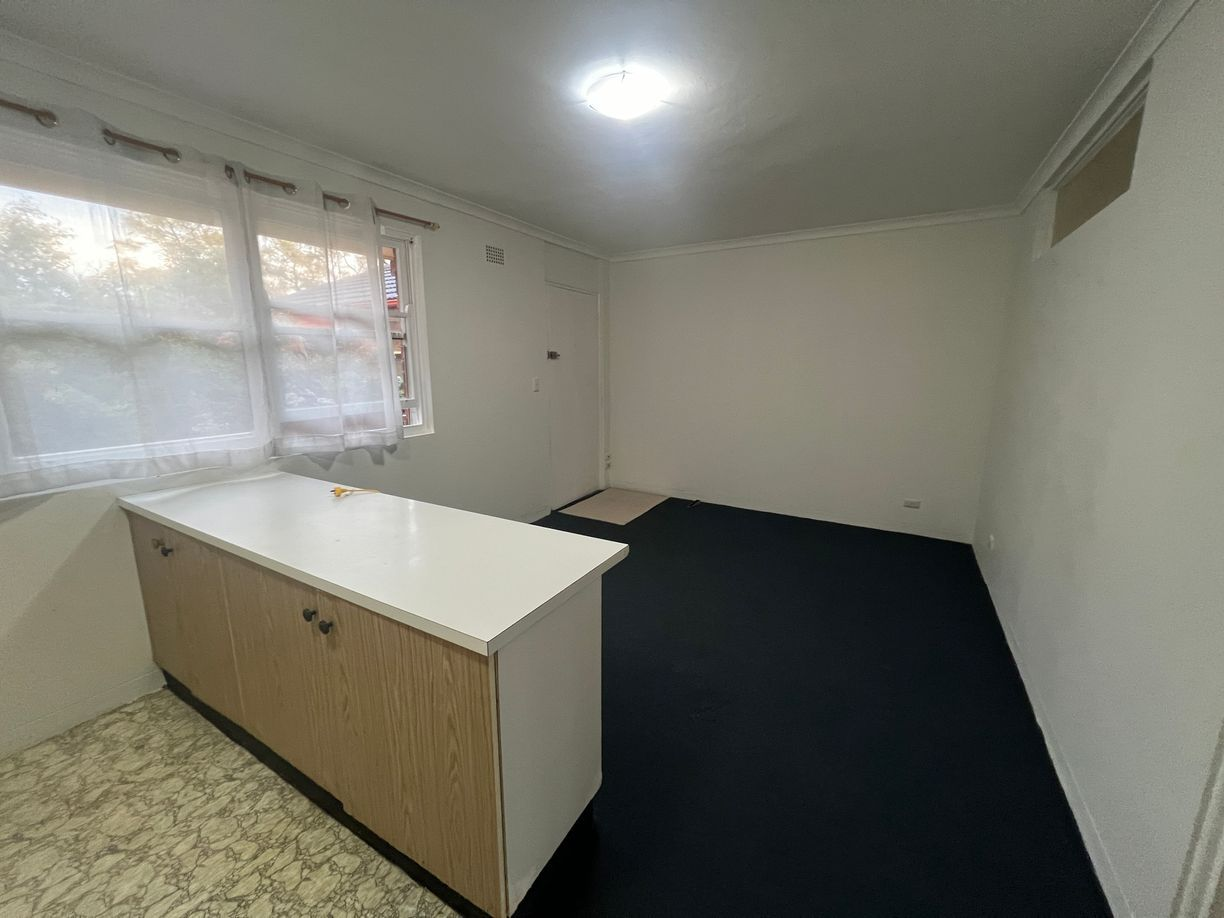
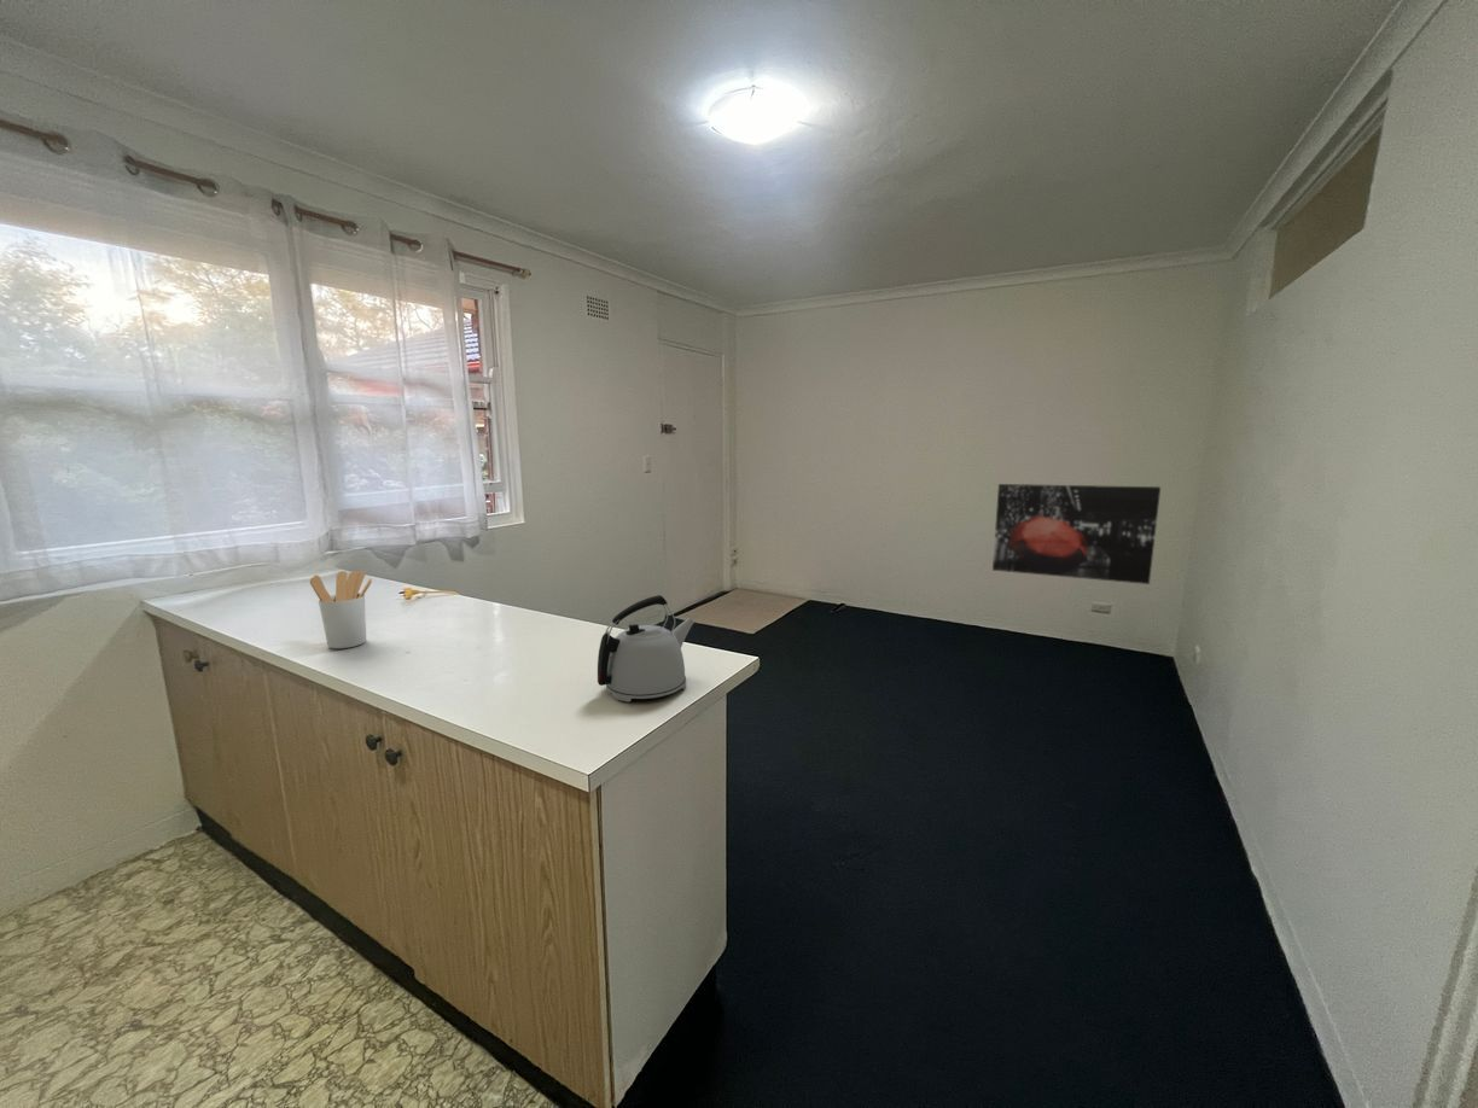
+ wall art [991,483,1162,585]
+ kettle [597,594,696,702]
+ utensil holder [309,570,373,649]
